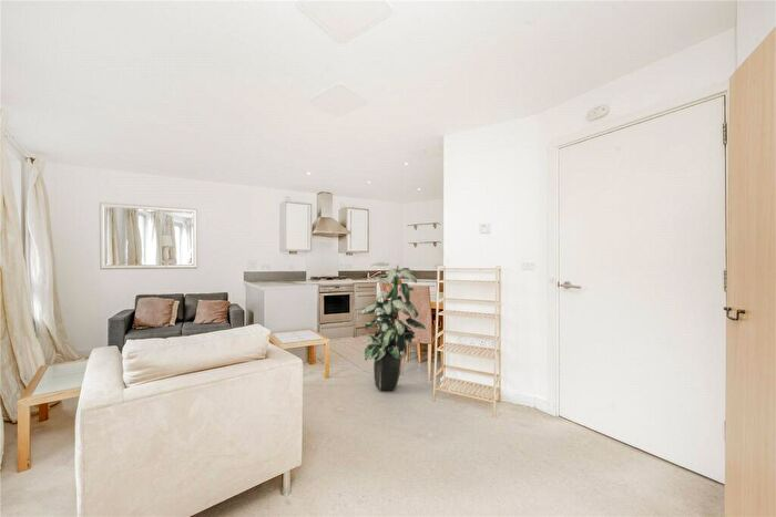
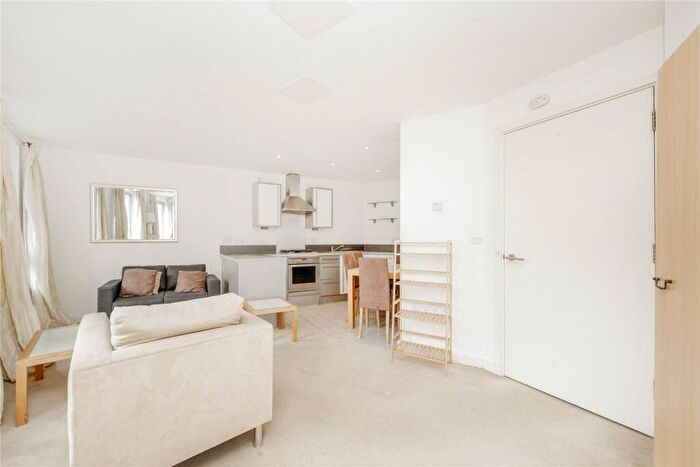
- indoor plant [359,261,427,392]
